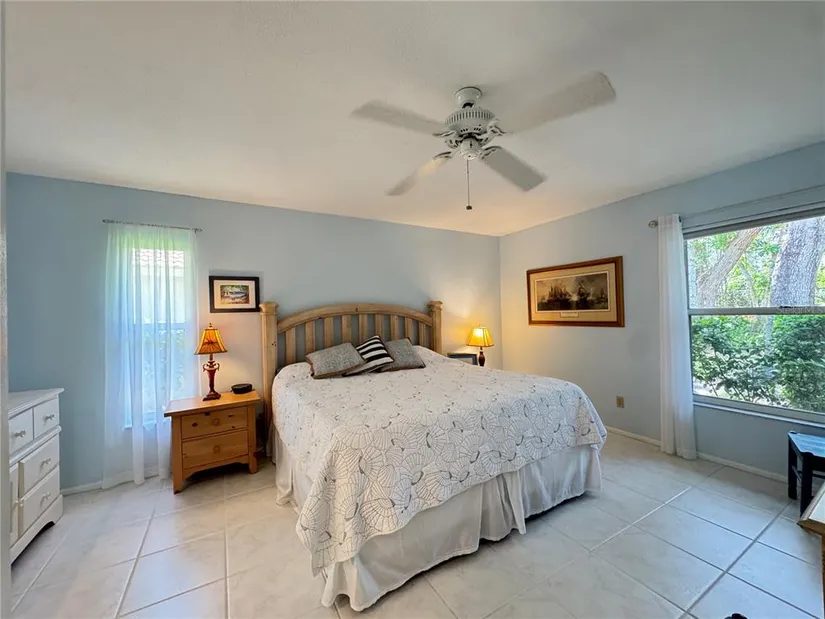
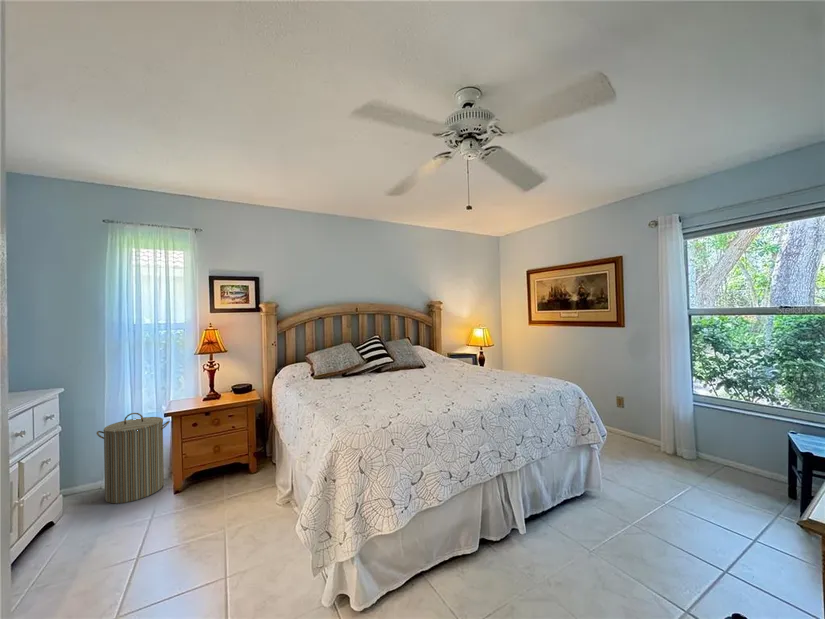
+ laundry hamper [96,412,171,504]
